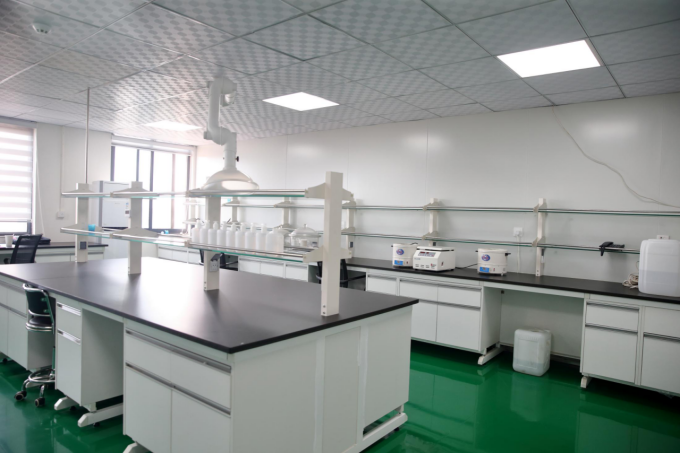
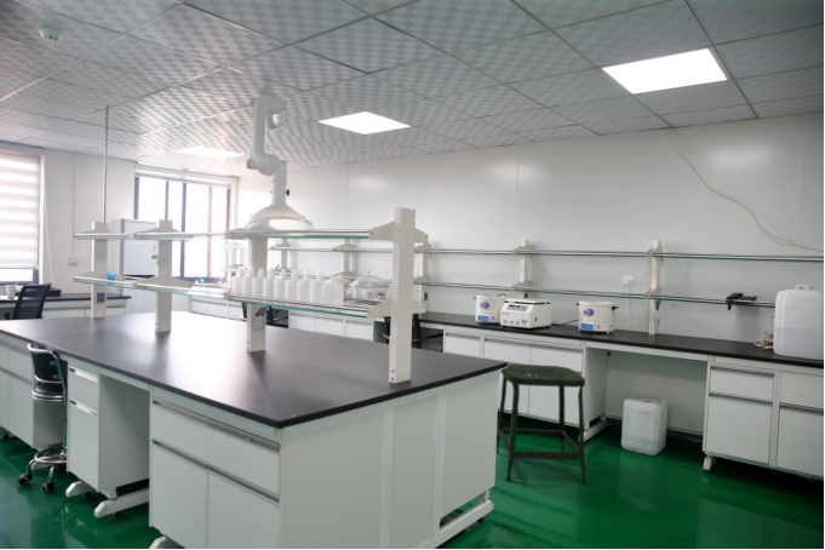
+ stool [495,363,589,485]
